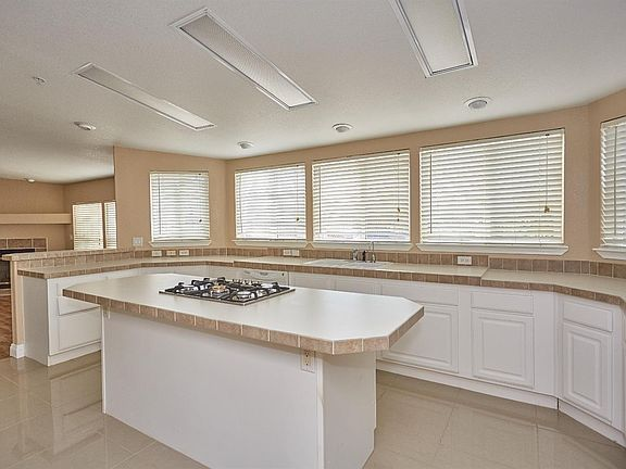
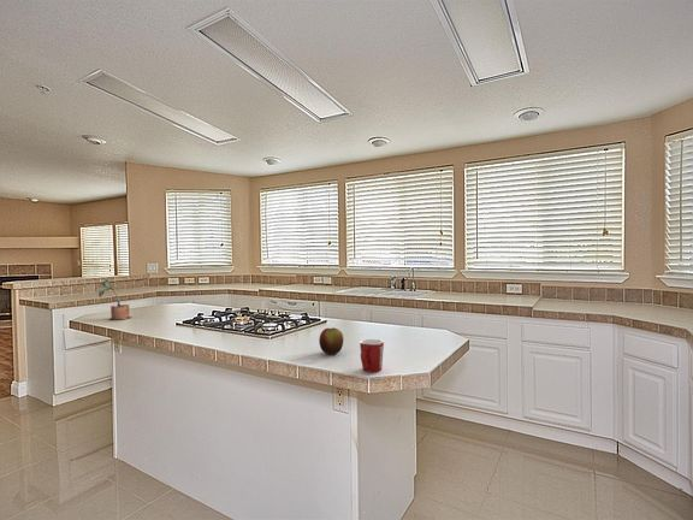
+ apple [318,326,344,355]
+ potted plant [97,278,132,320]
+ mug [359,338,385,373]
